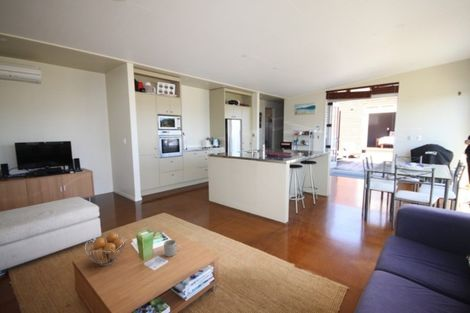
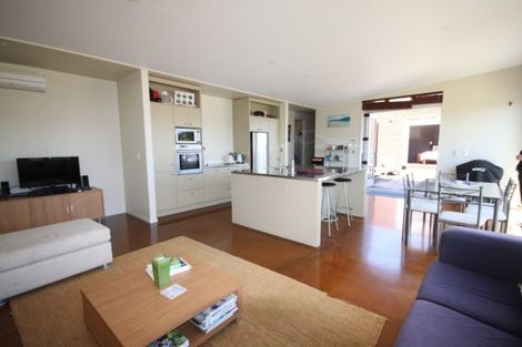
- mug [163,239,181,258]
- fruit basket [84,231,127,267]
